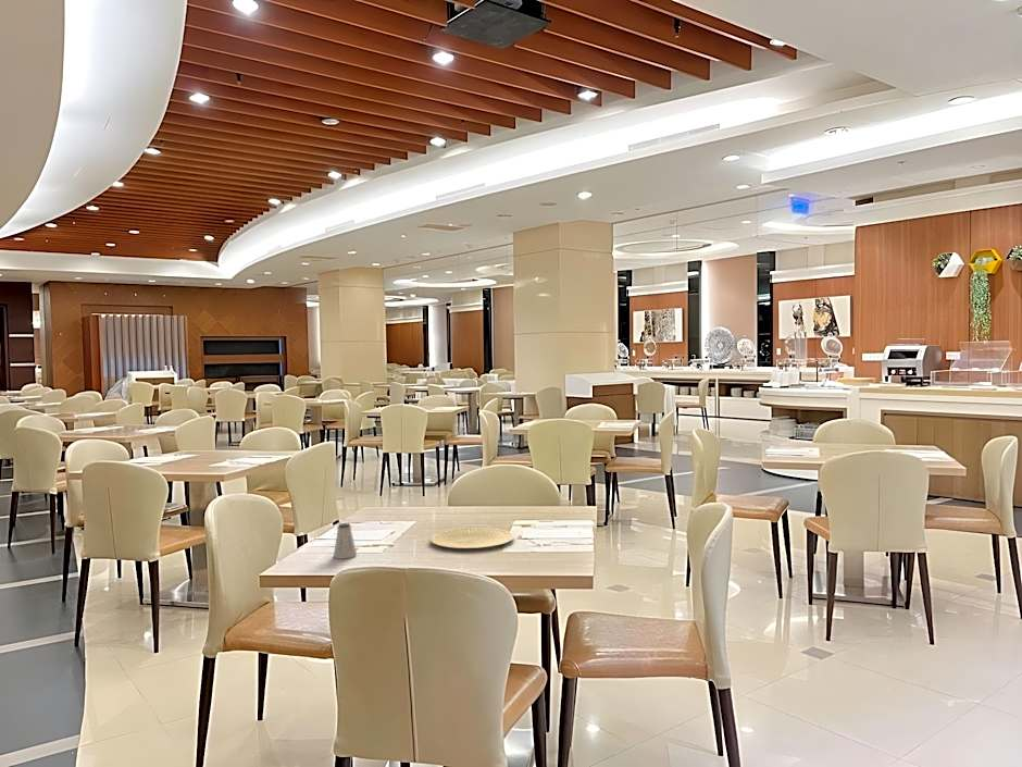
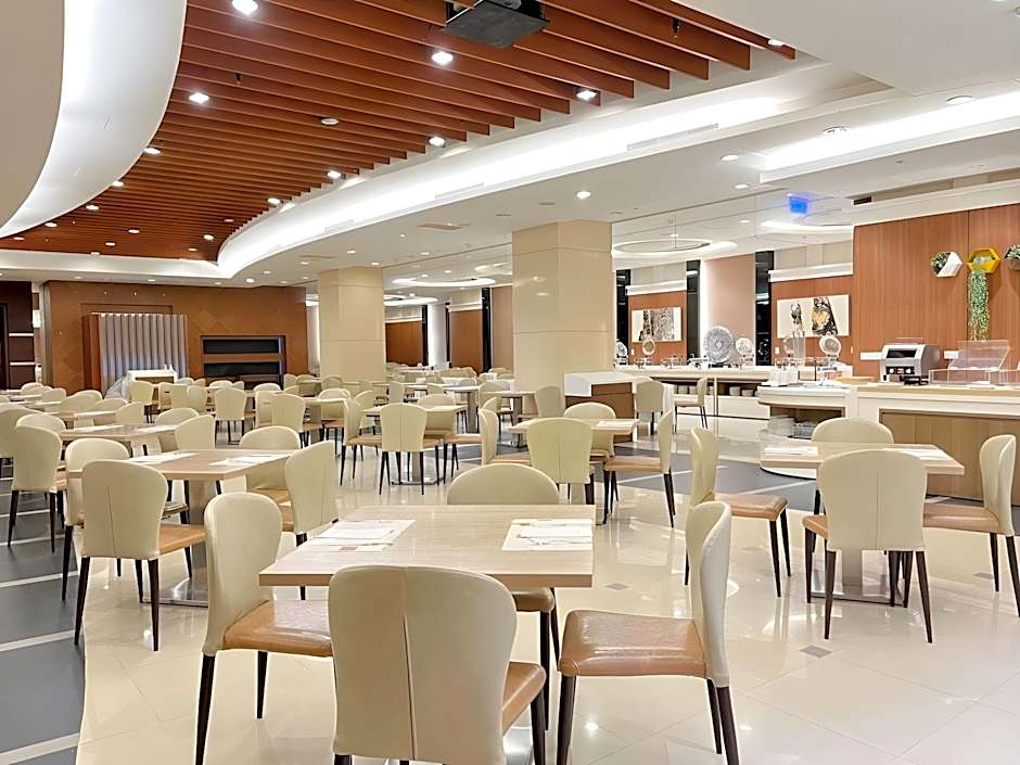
- plate [429,527,515,549]
- saltshaker [333,522,358,559]
